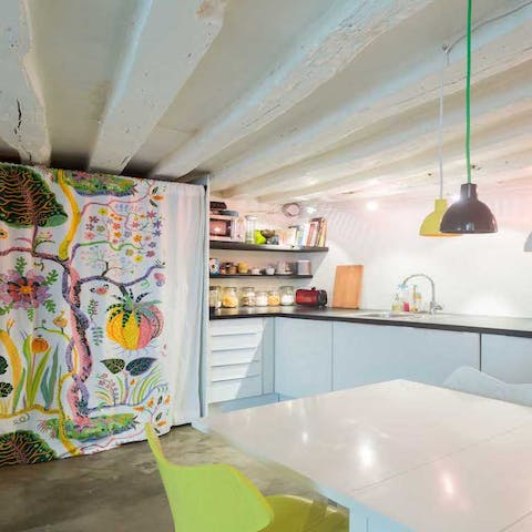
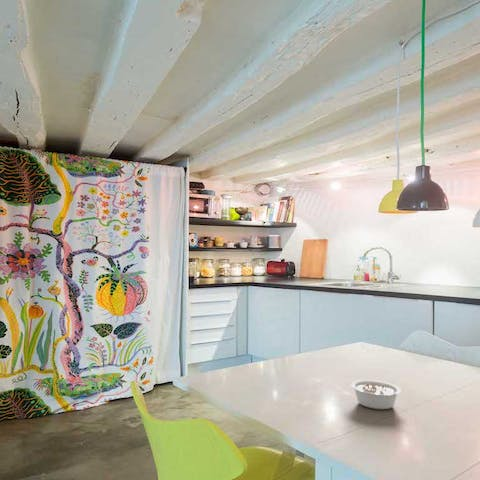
+ legume [350,379,405,410]
